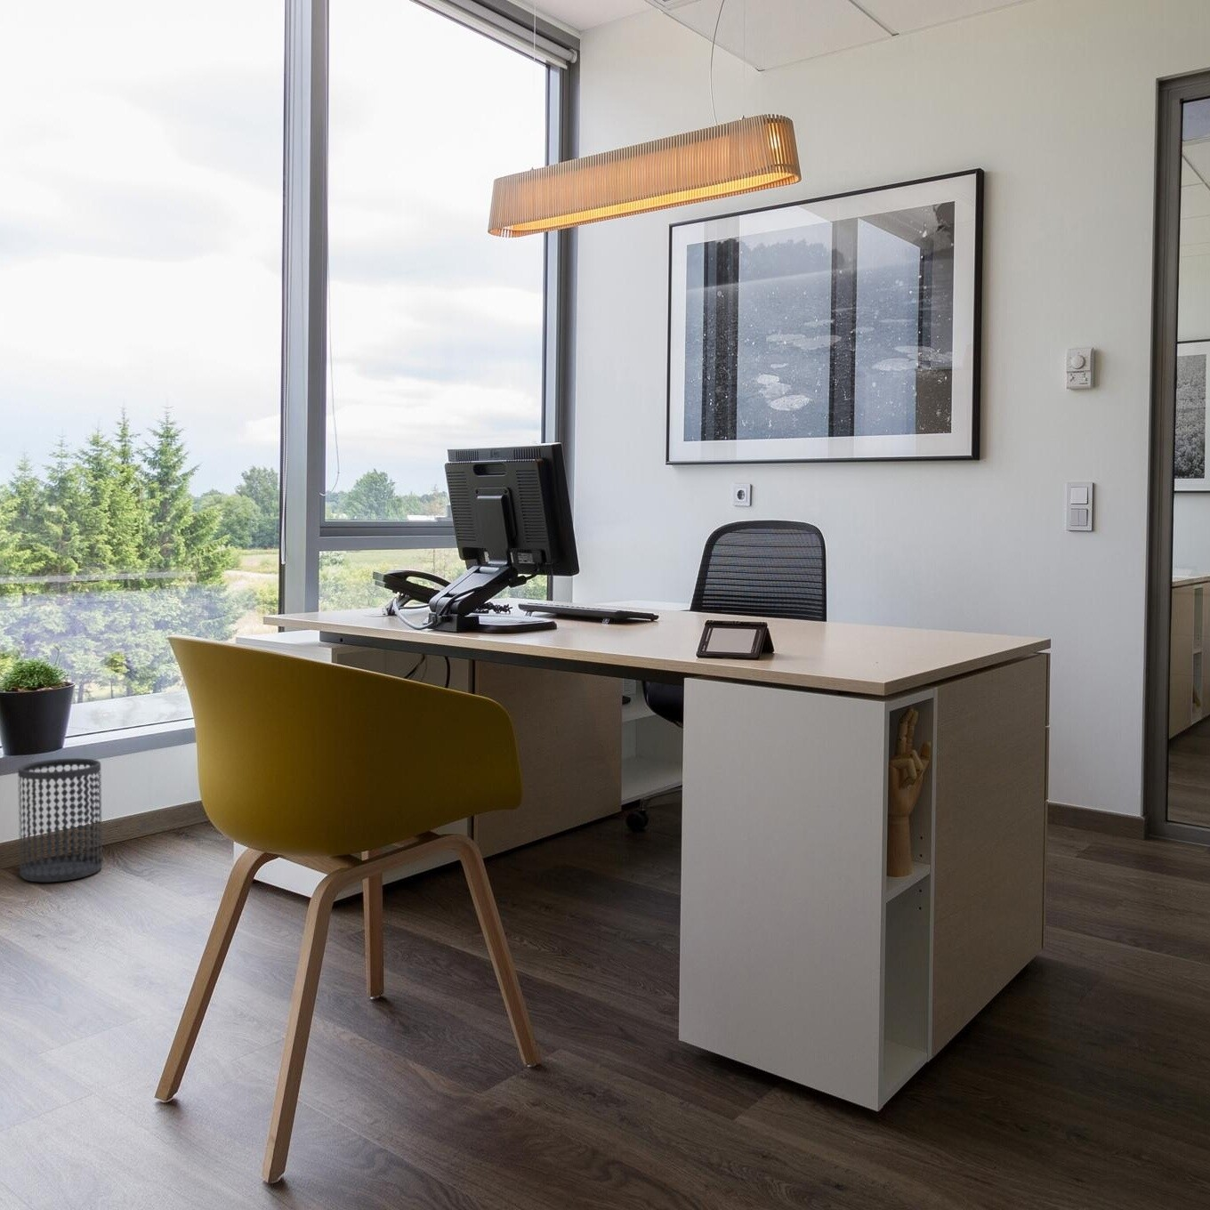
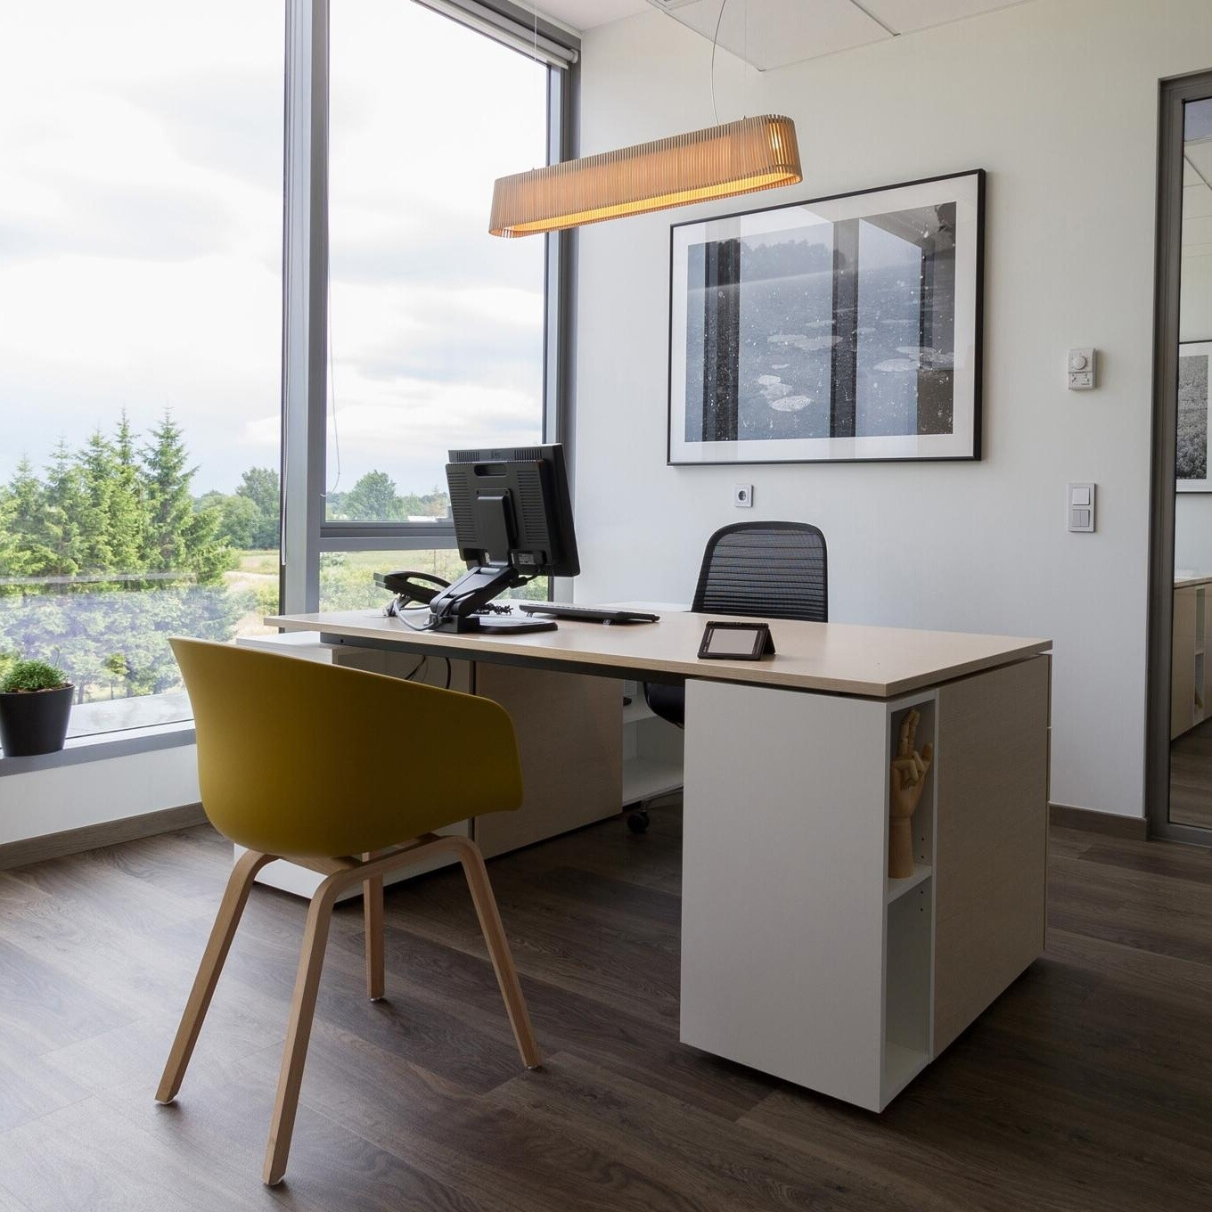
- wastebasket [17,757,103,883]
